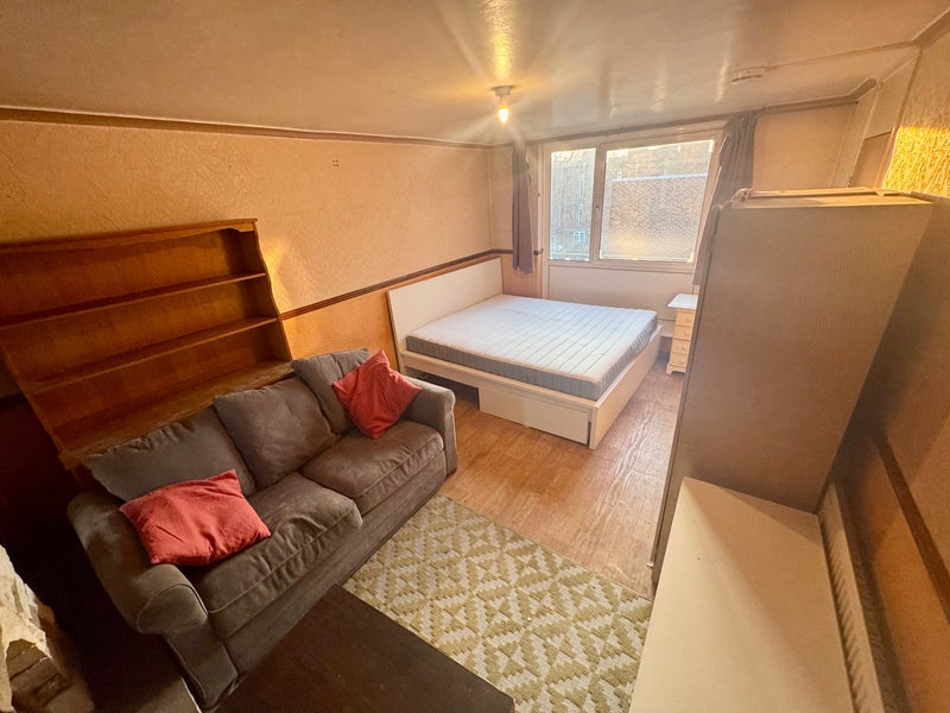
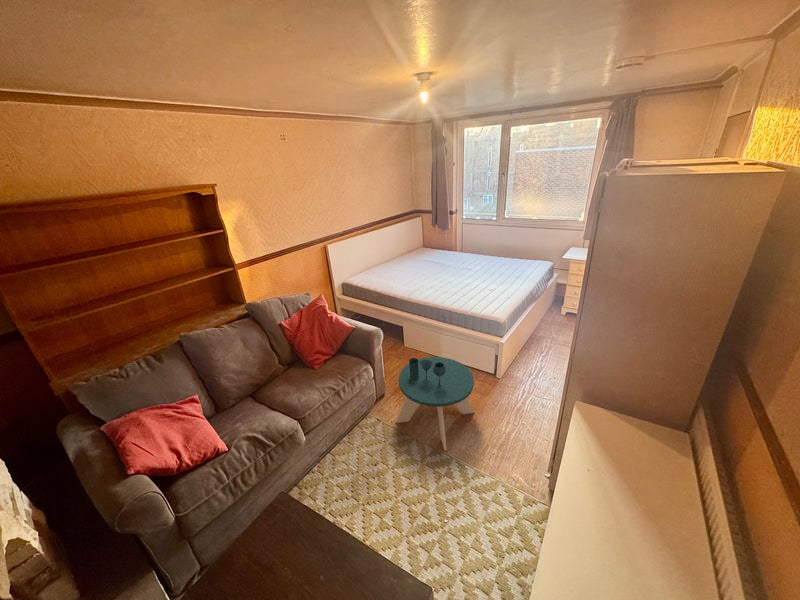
+ side table [394,356,476,452]
